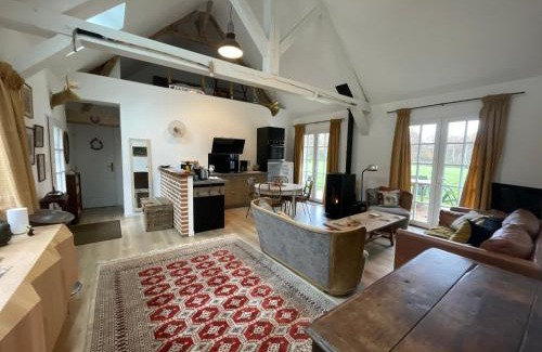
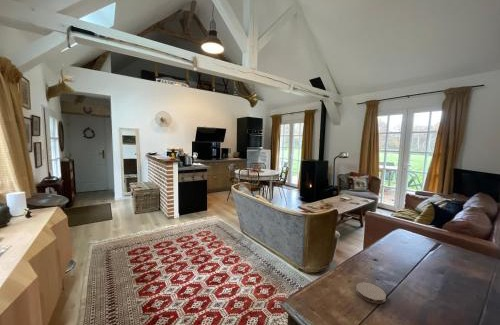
+ coaster [355,282,387,305]
